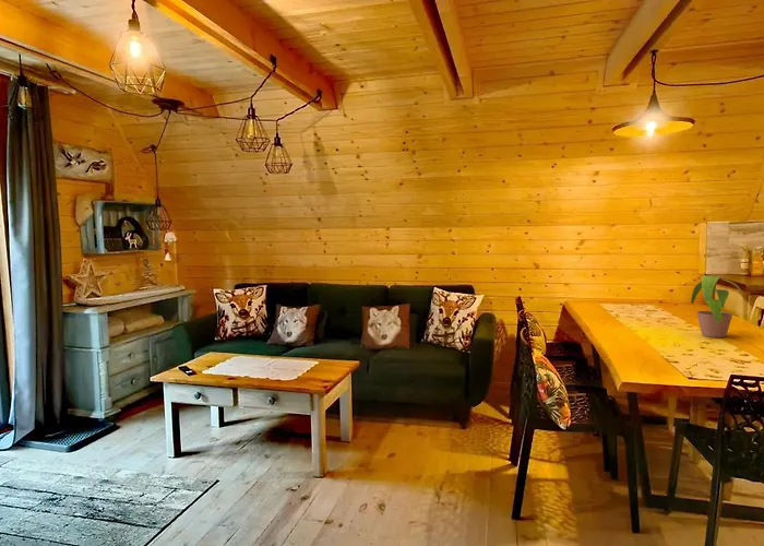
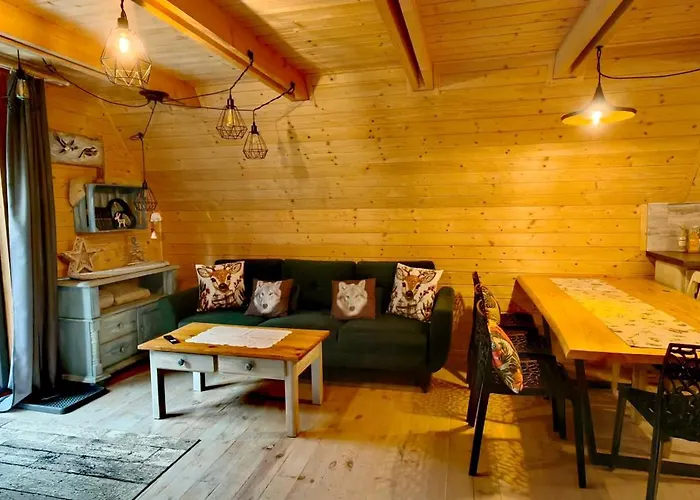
- potted plant [690,273,747,339]
